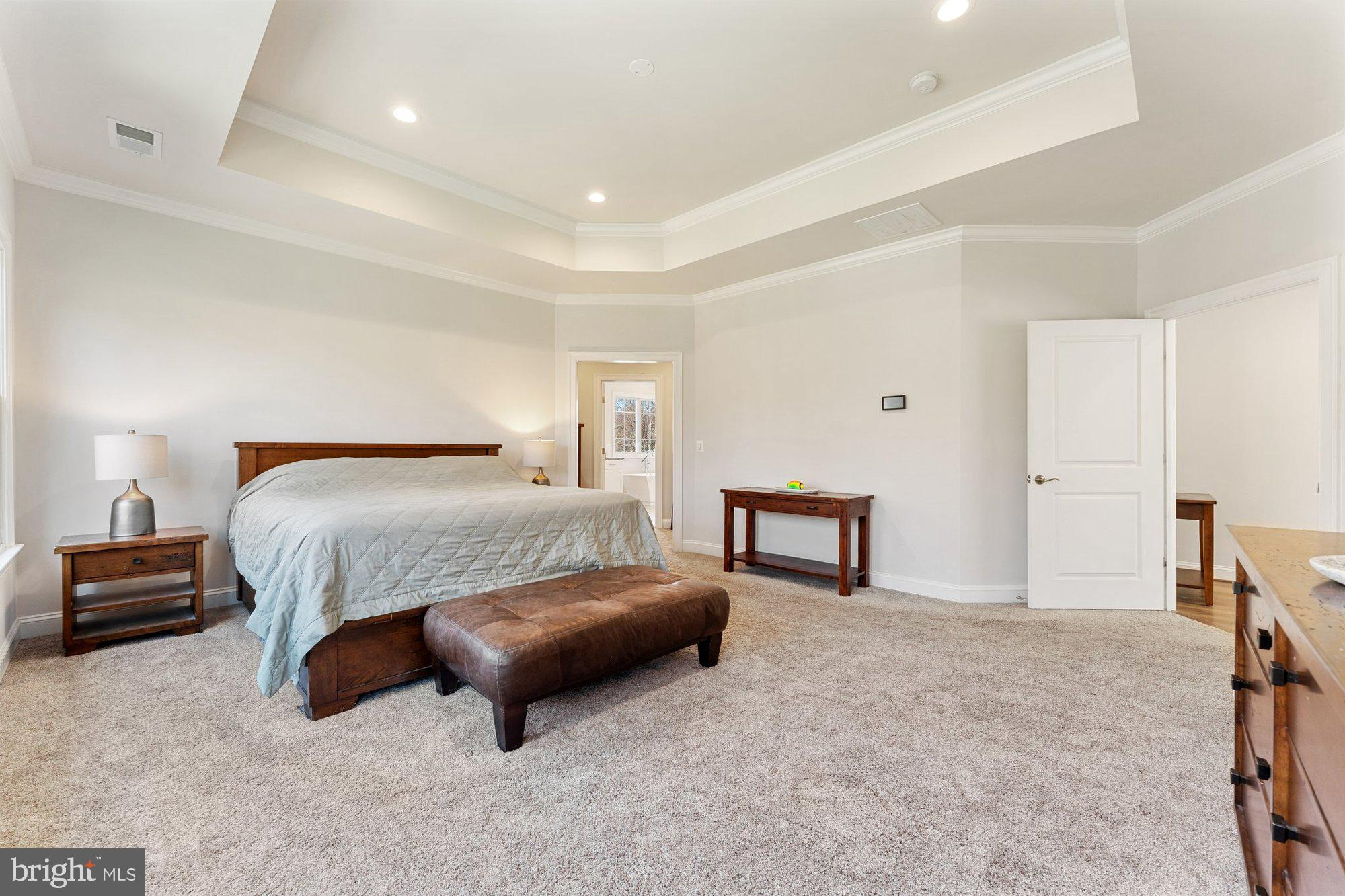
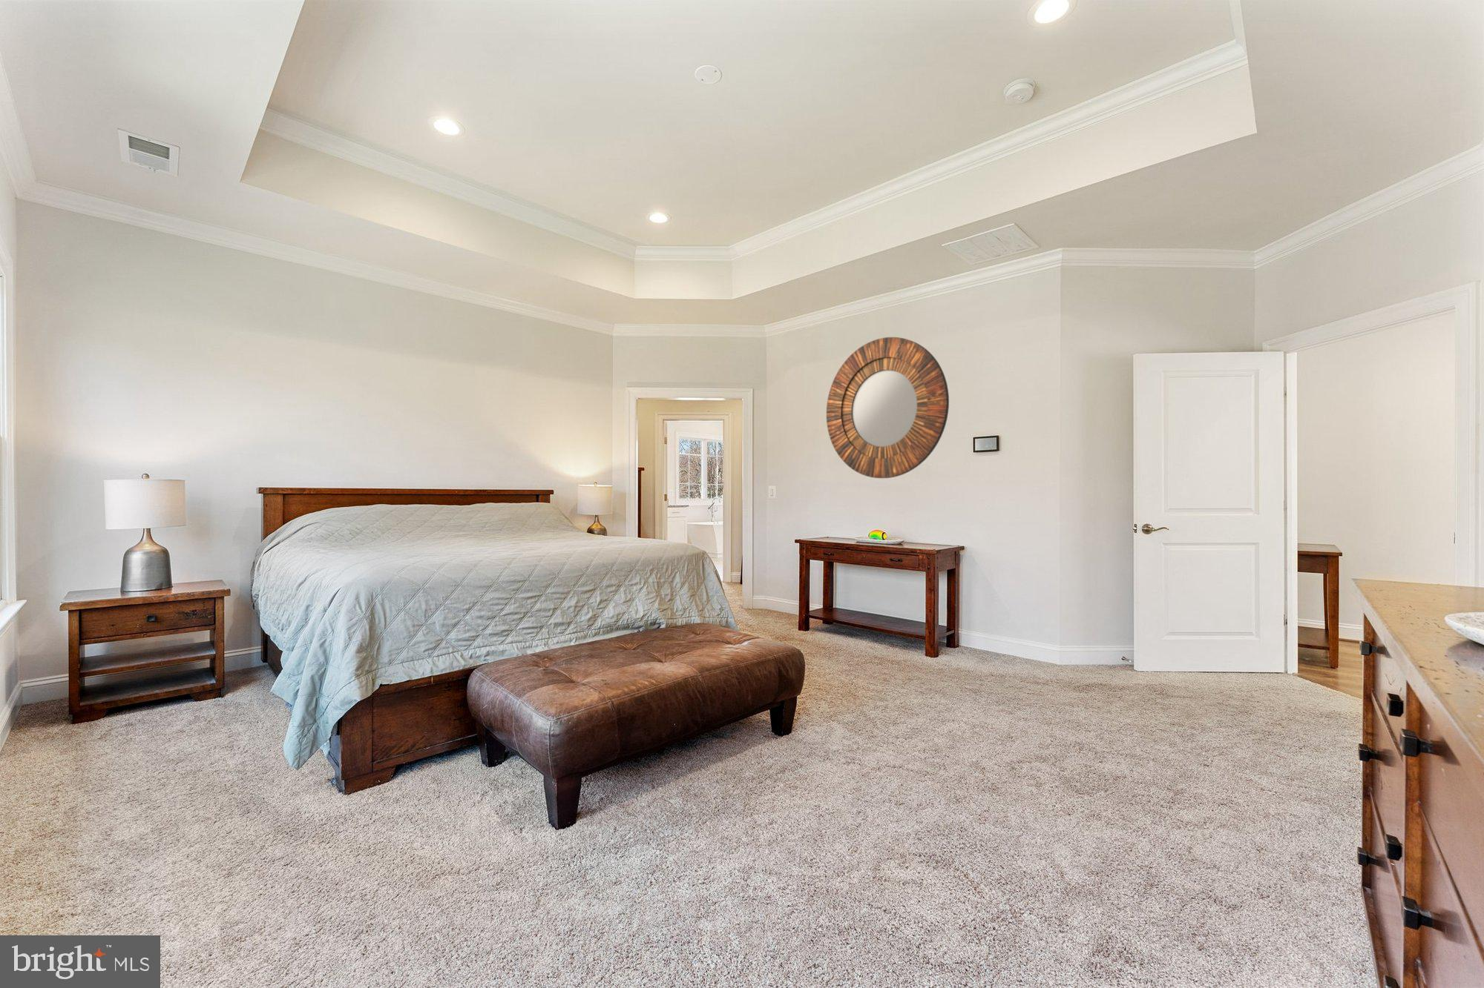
+ home mirror [825,336,950,479]
